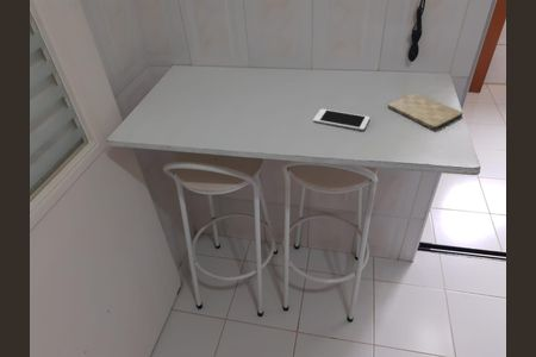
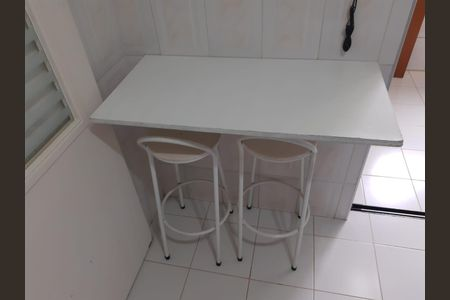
- cell phone [312,108,370,131]
- cutting board [387,92,465,131]
